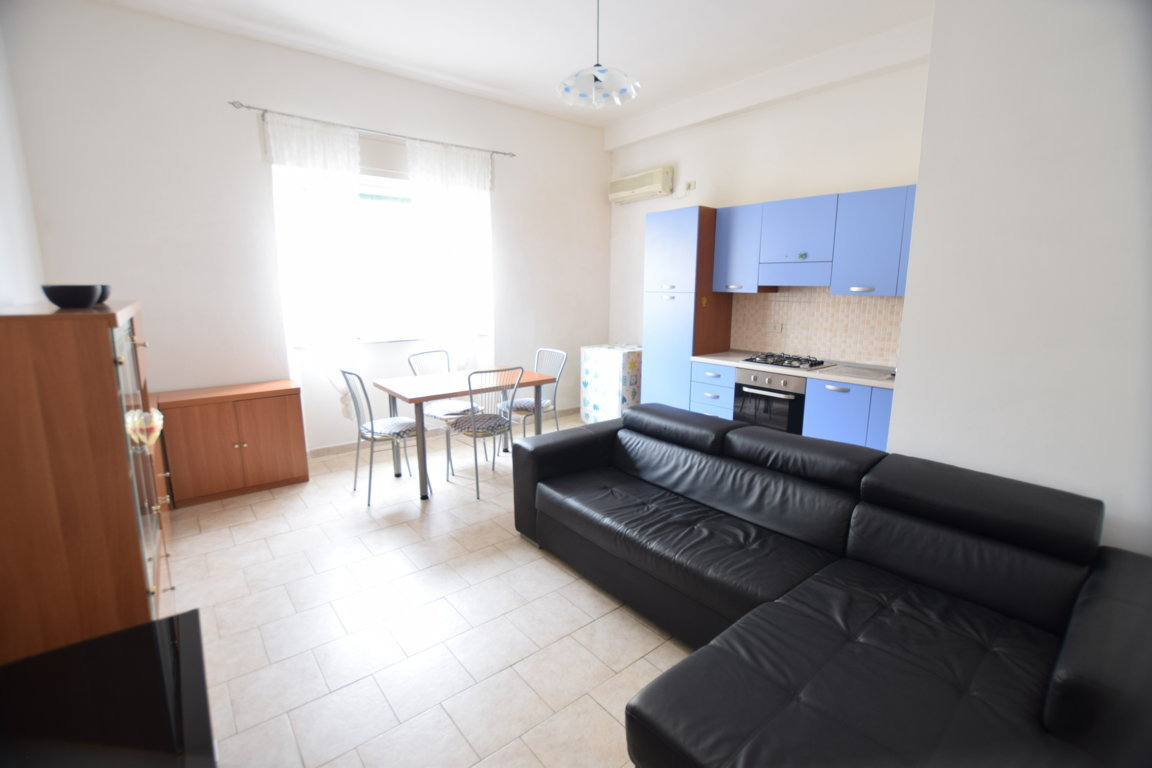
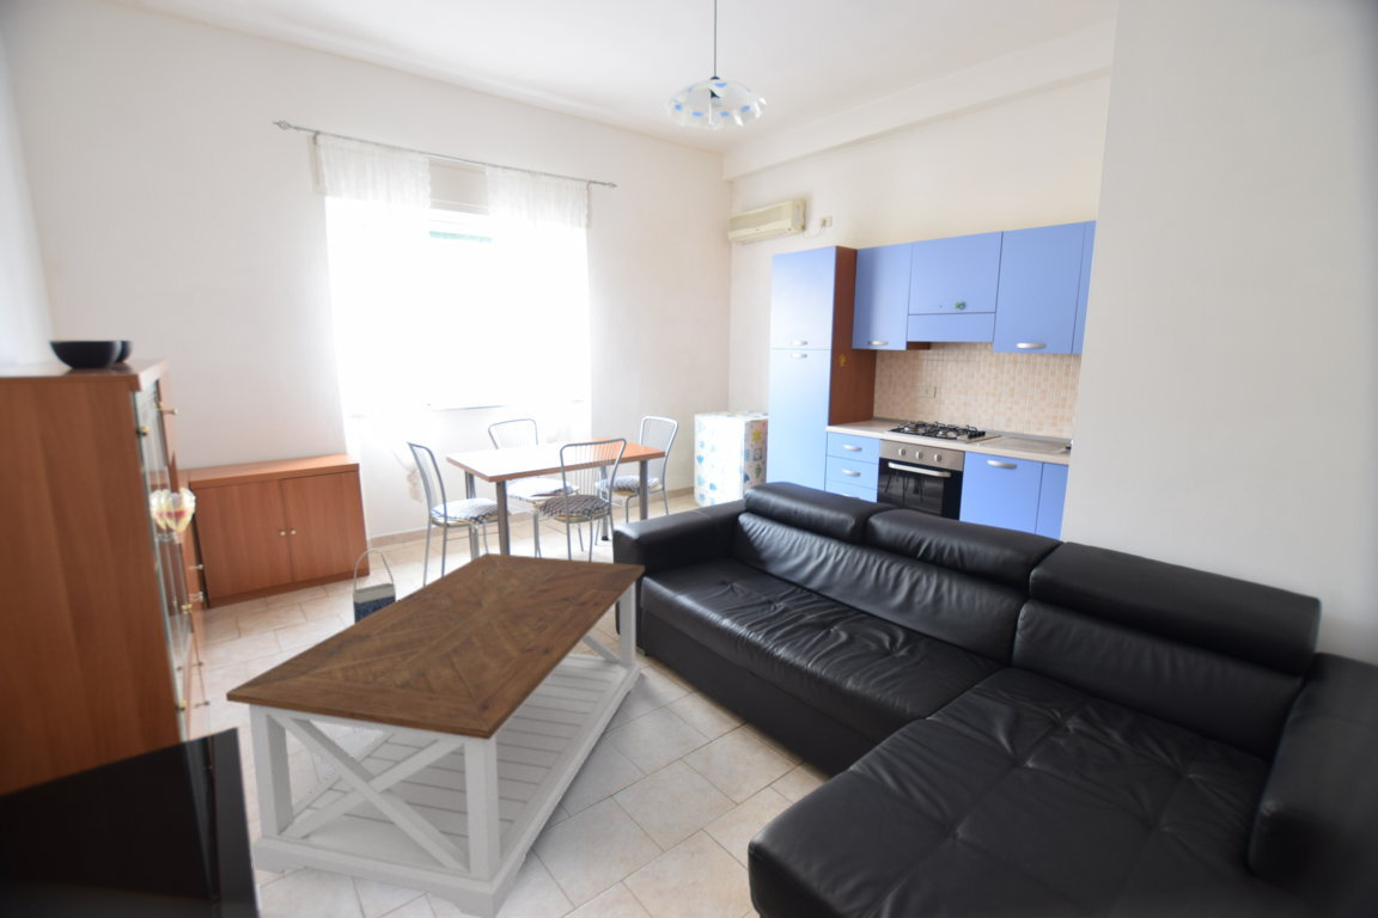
+ coffee table [225,552,646,918]
+ bag [352,549,397,624]
